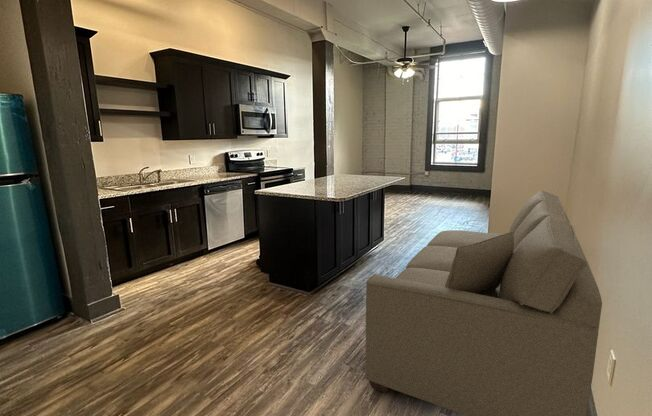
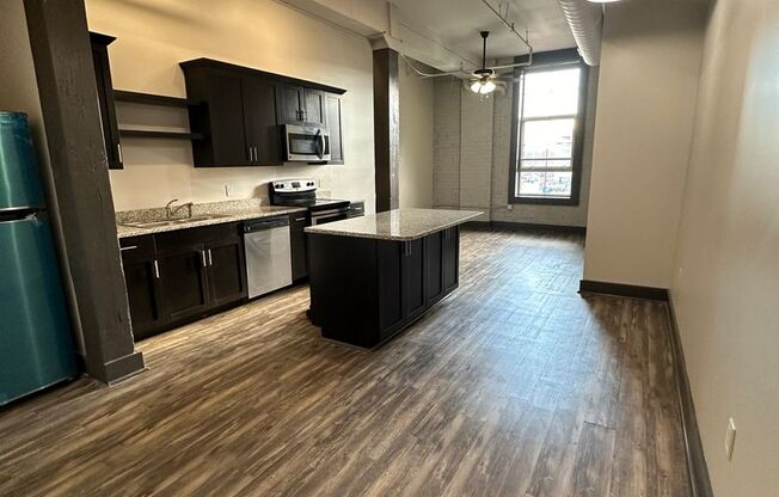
- sofa [365,189,603,416]
